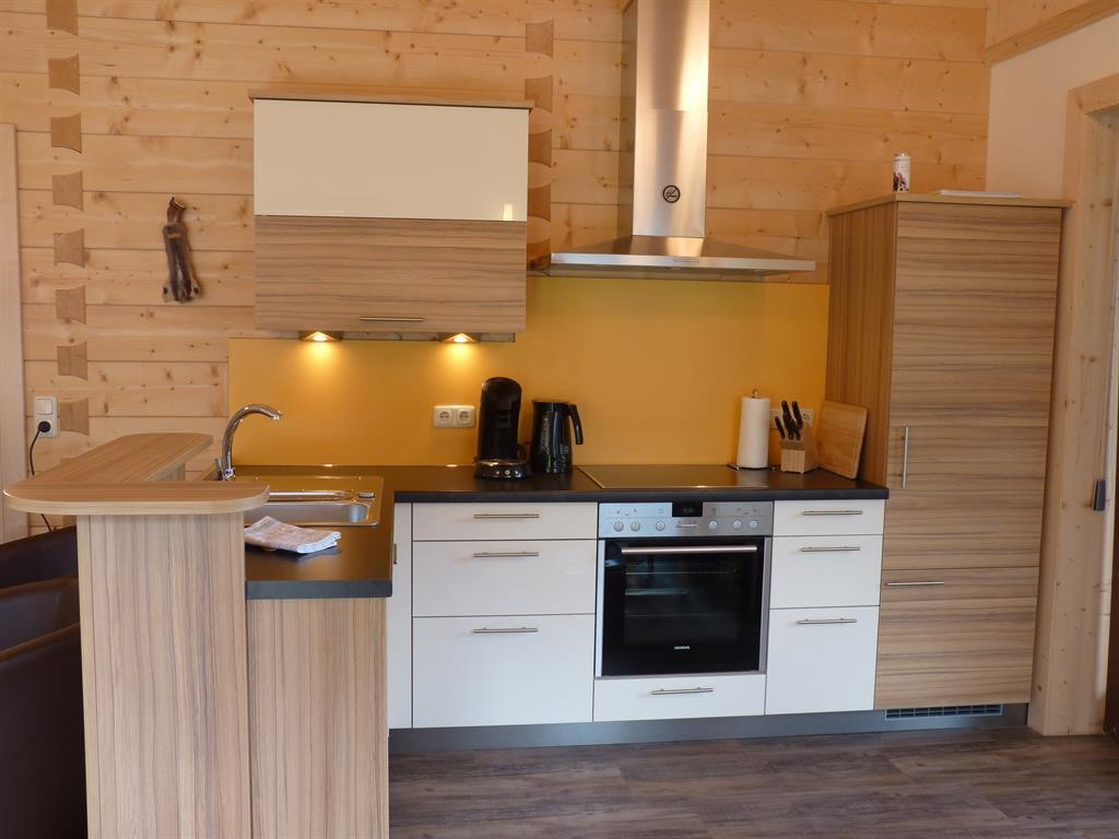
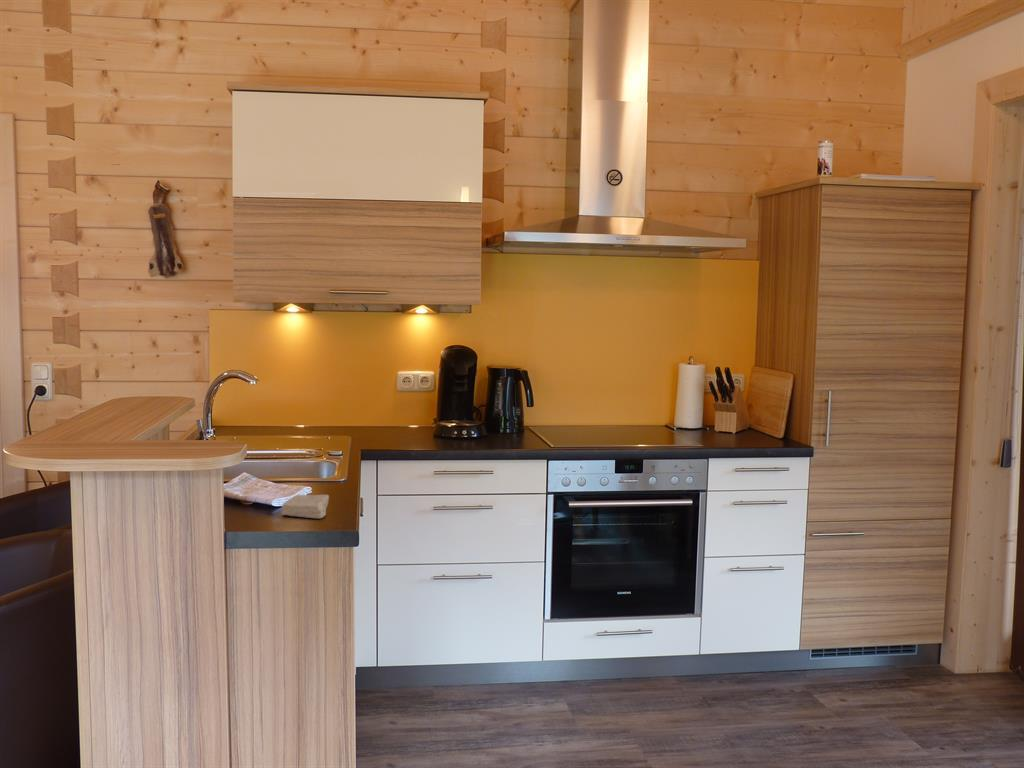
+ soap bar [281,494,330,519]
